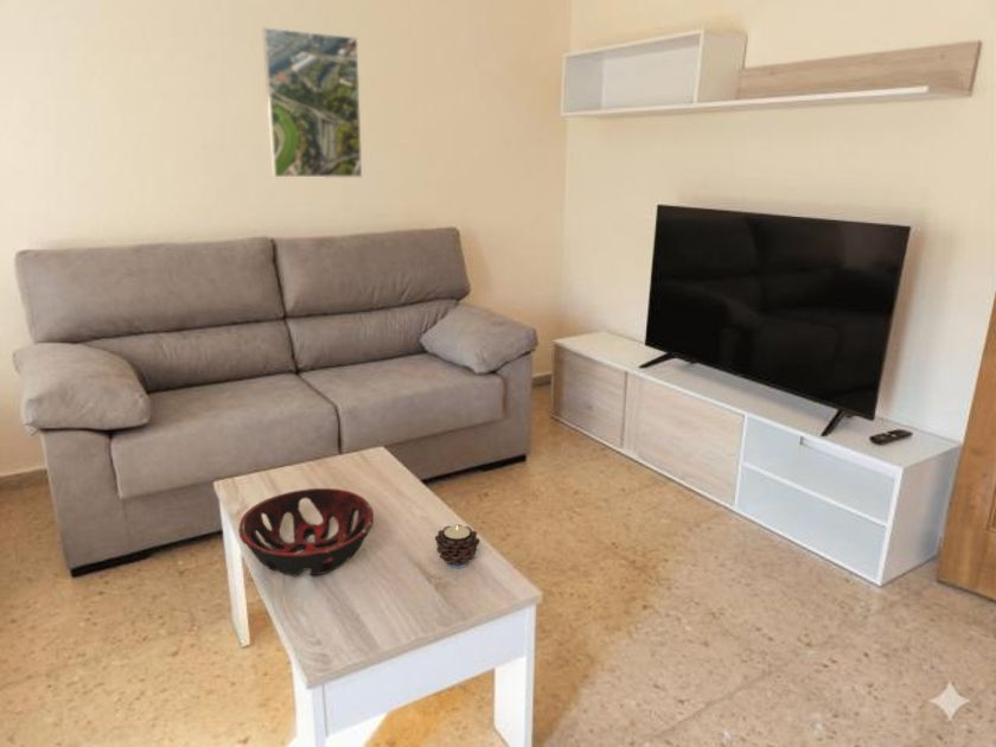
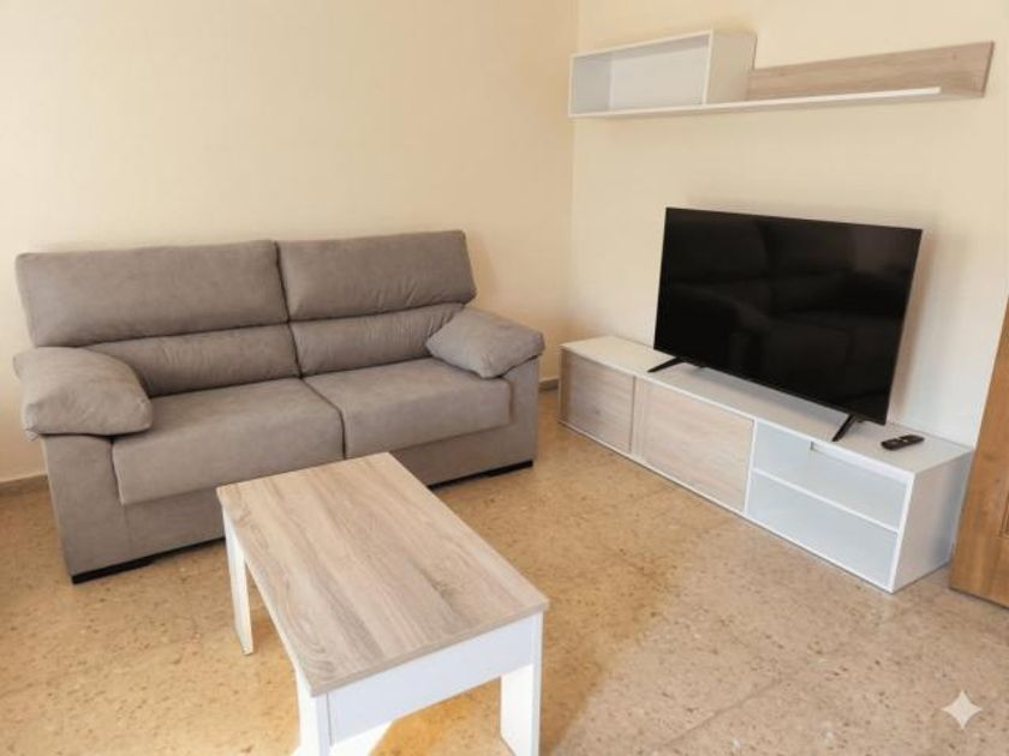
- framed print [261,26,364,179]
- decorative bowl [237,487,375,577]
- candle [434,524,481,569]
